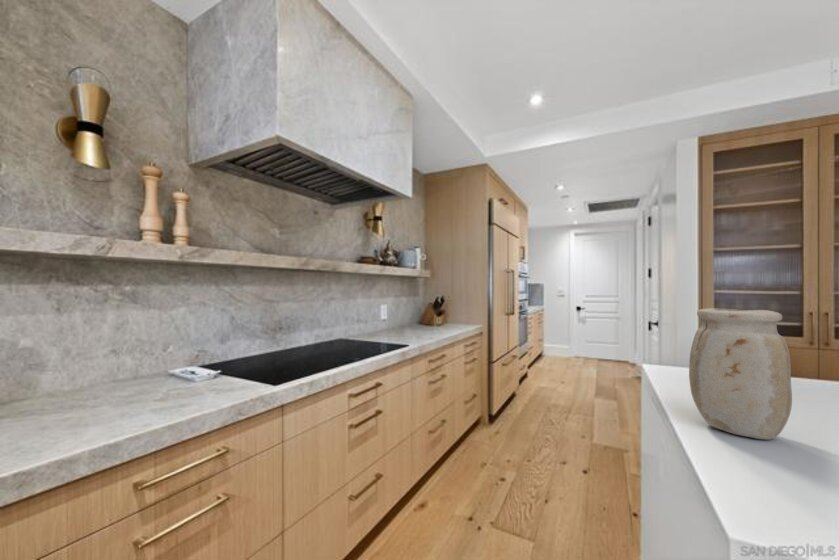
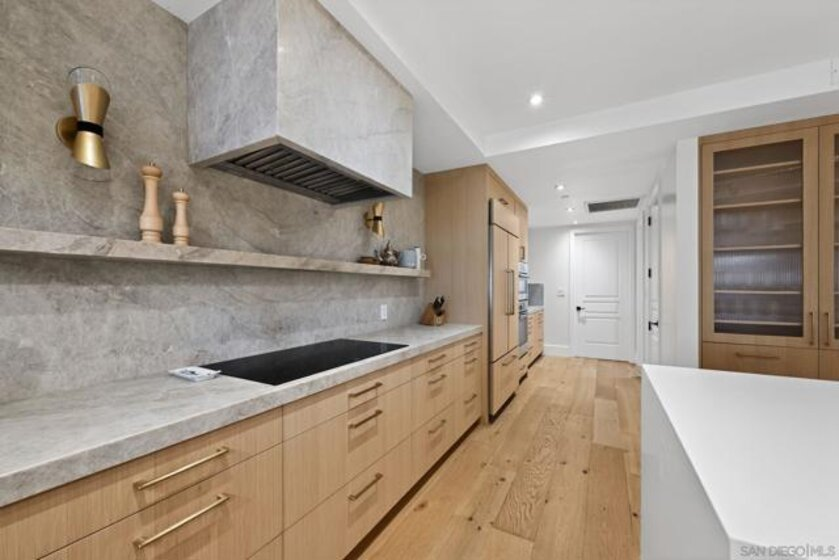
- vase [688,307,793,440]
